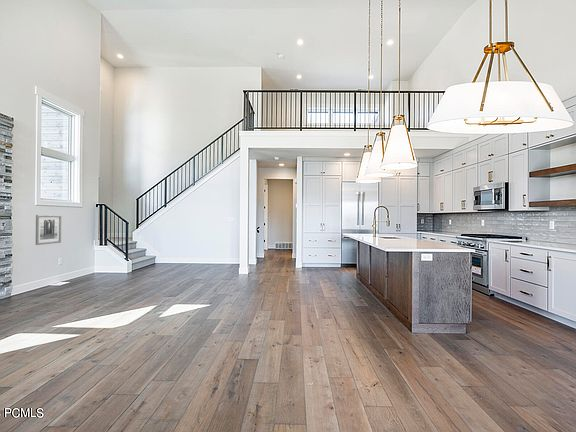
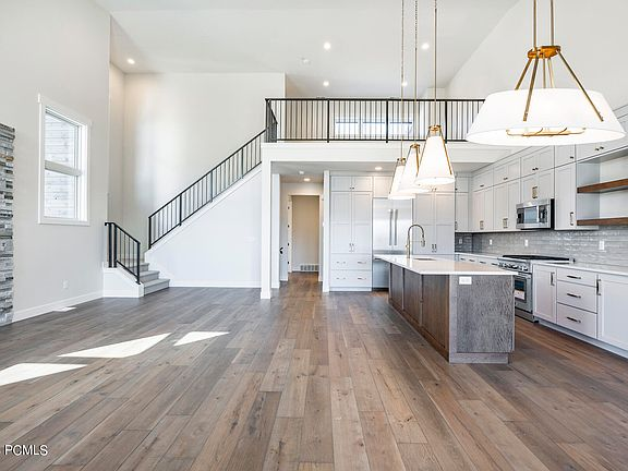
- wall art [35,214,62,246]
